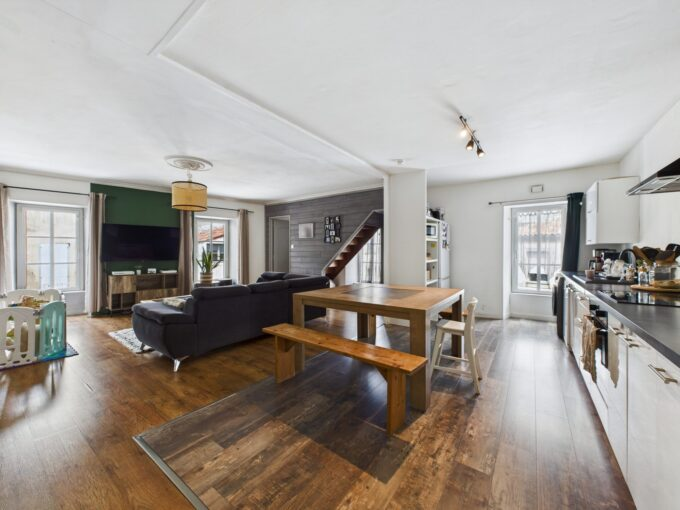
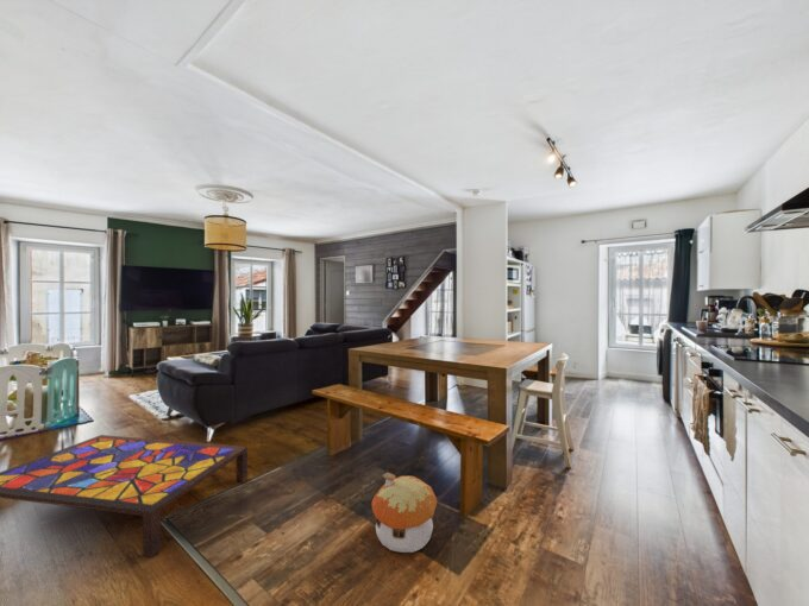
+ toy house [371,472,438,554]
+ coffee table [0,434,249,558]
